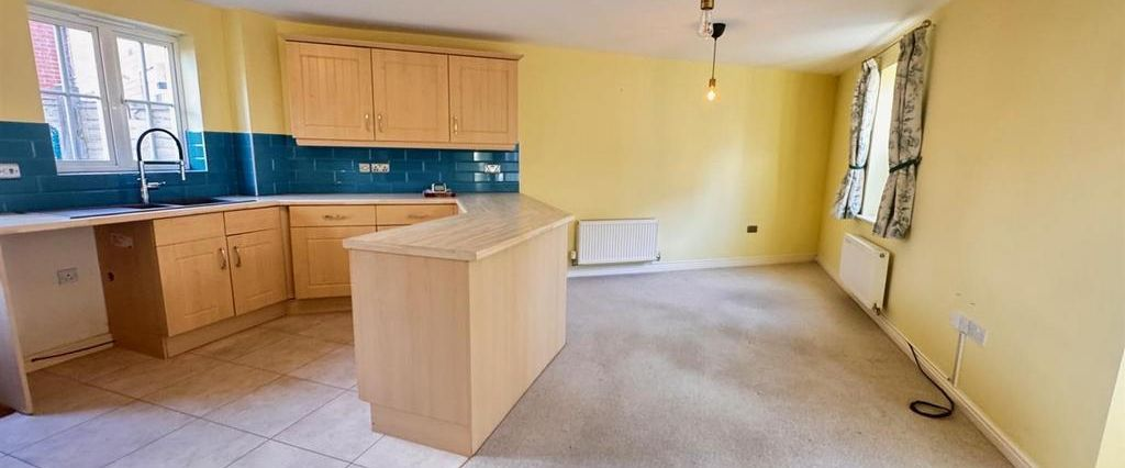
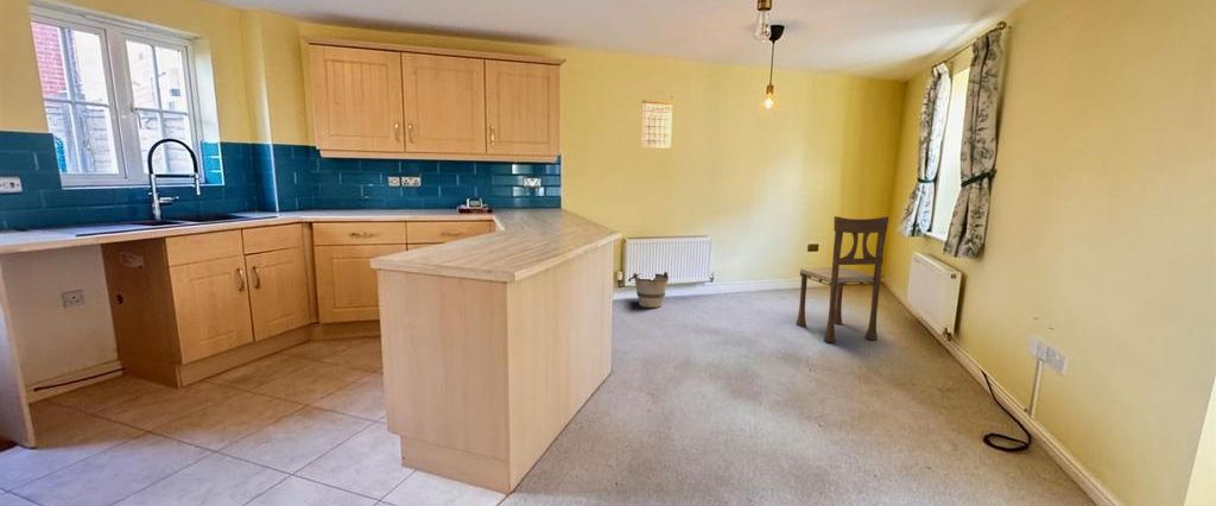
+ bucket [627,271,670,309]
+ calendar [640,89,674,150]
+ dining chair [794,215,889,343]
